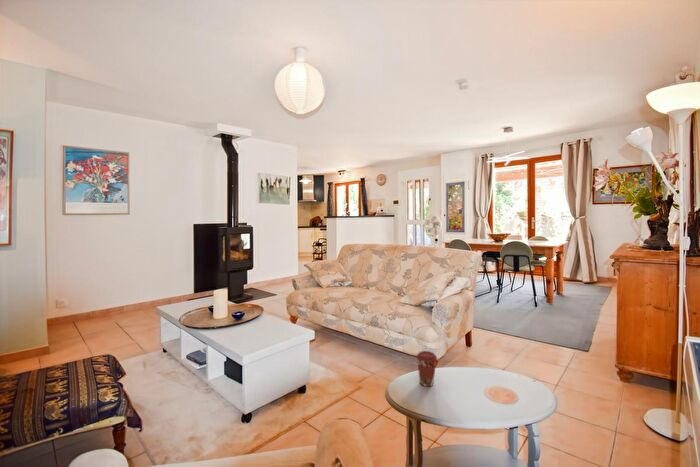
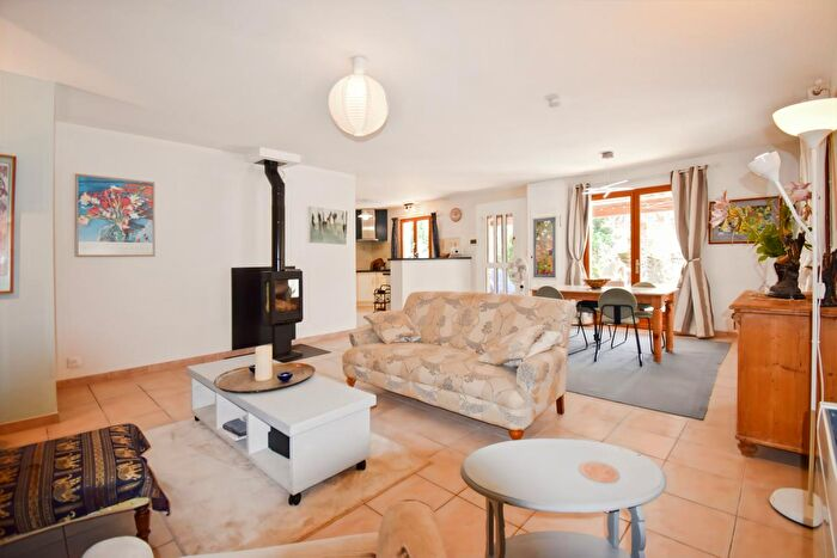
- coffee cup [415,350,438,387]
